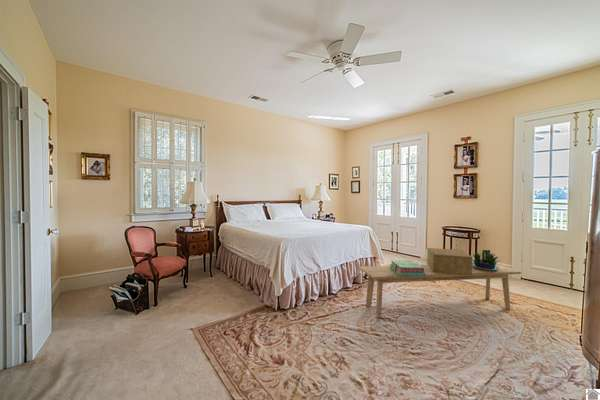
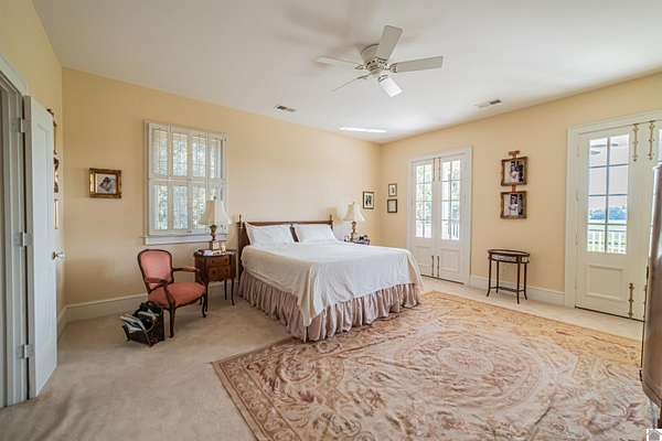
- stack of books [389,259,425,276]
- decorative box [426,247,473,276]
- bench [358,264,522,319]
- potted plant [472,249,502,271]
